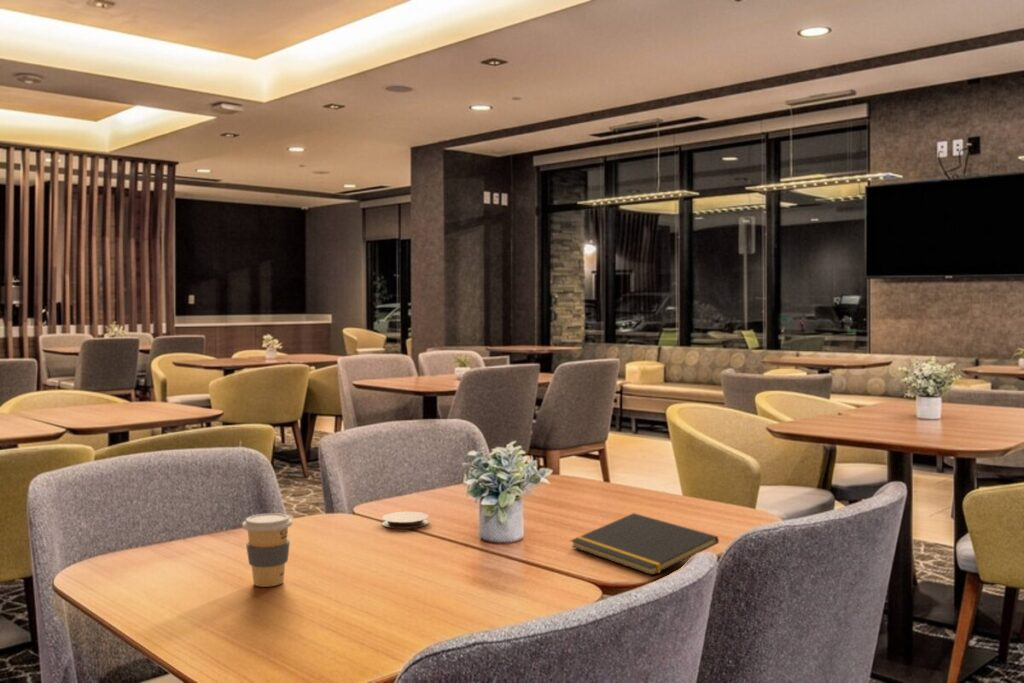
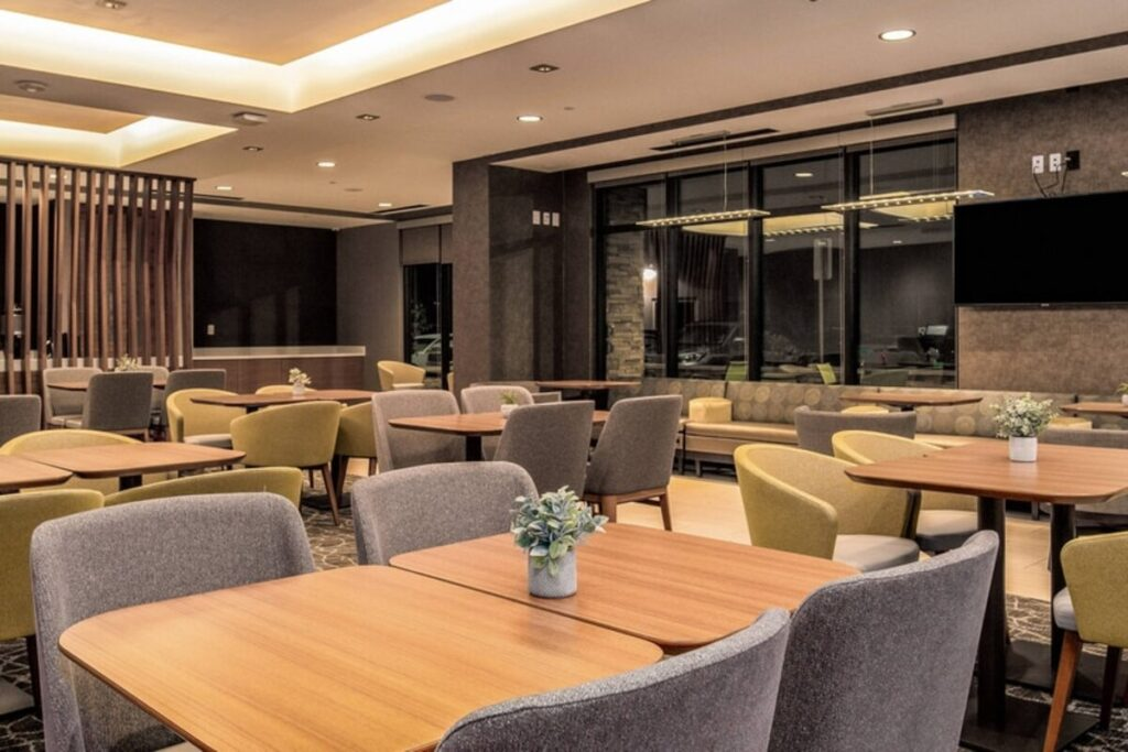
- coaster [381,511,430,530]
- notepad [570,512,720,576]
- coffee cup [241,512,293,588]
